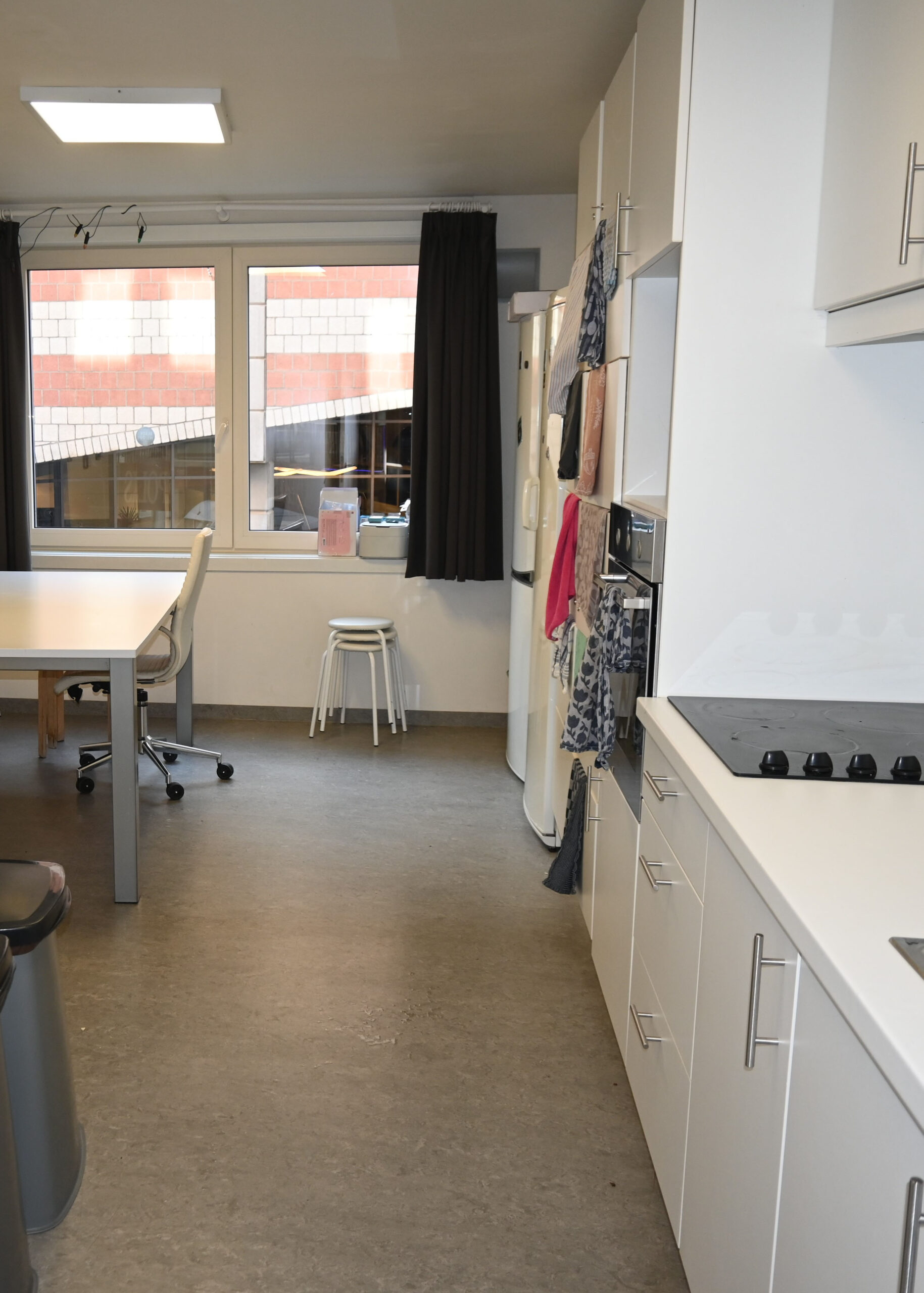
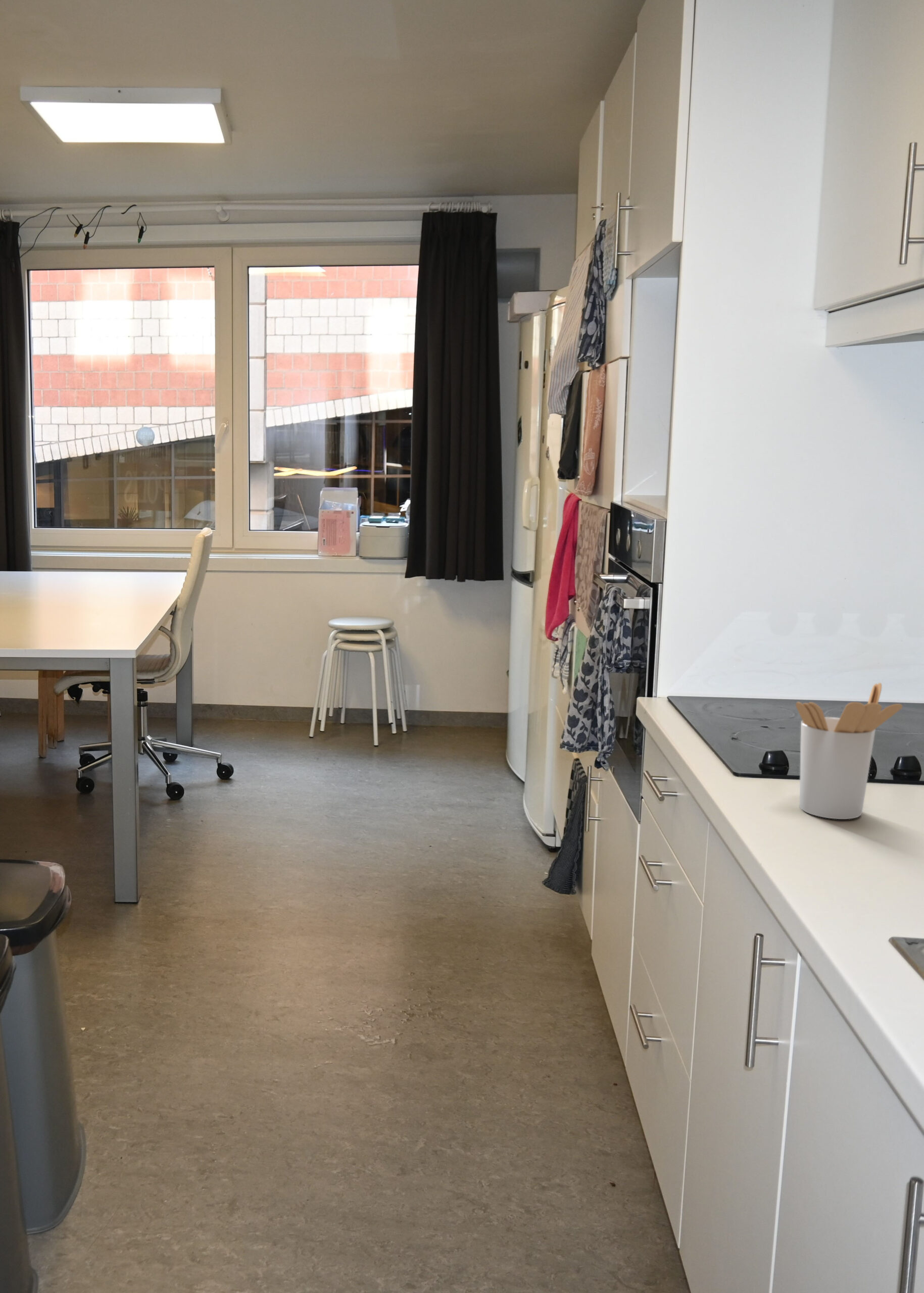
+ utensil holder [795,682,903,820]
